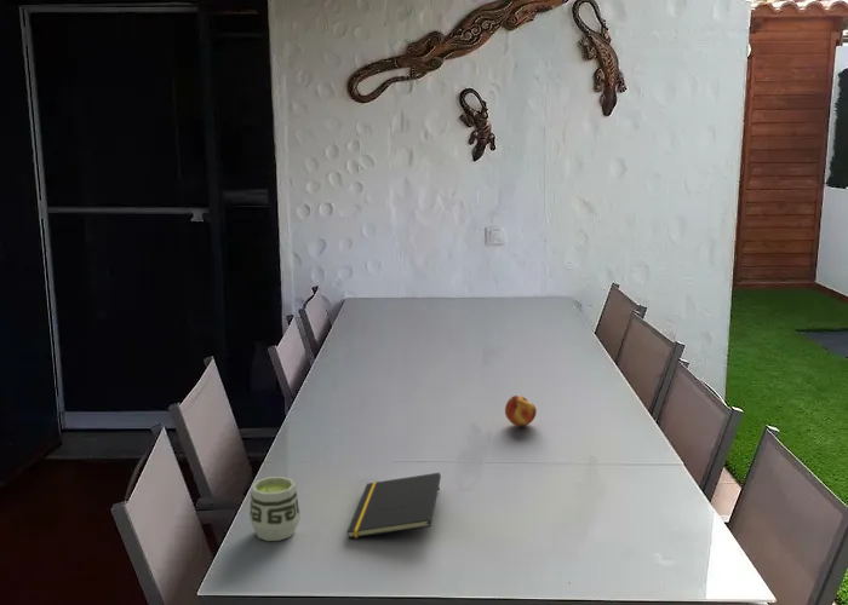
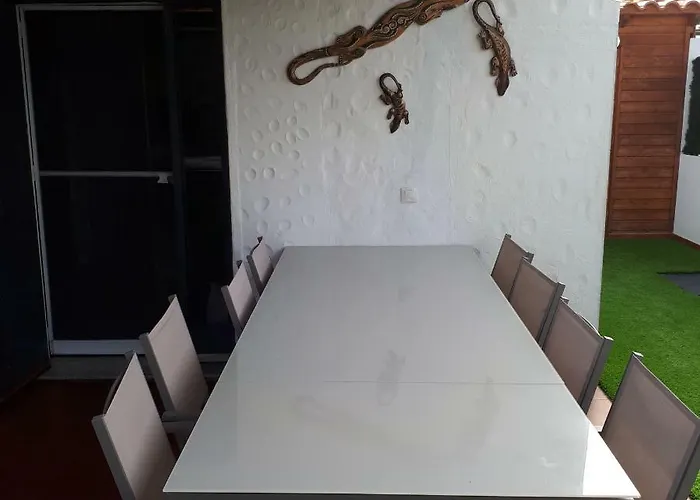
- cup [248,476,302,542]
- fruit [504,394,538,427]
- notepad [346,472,442,540]
